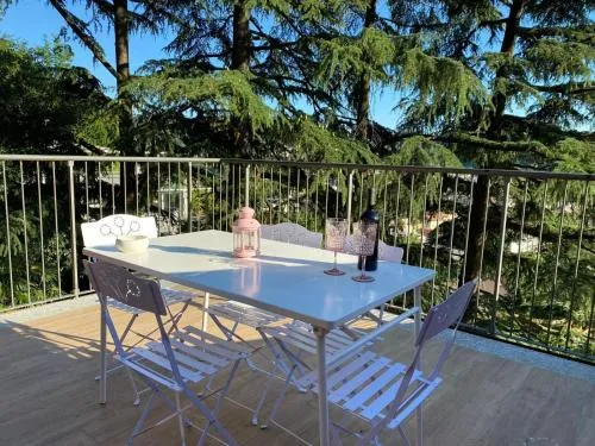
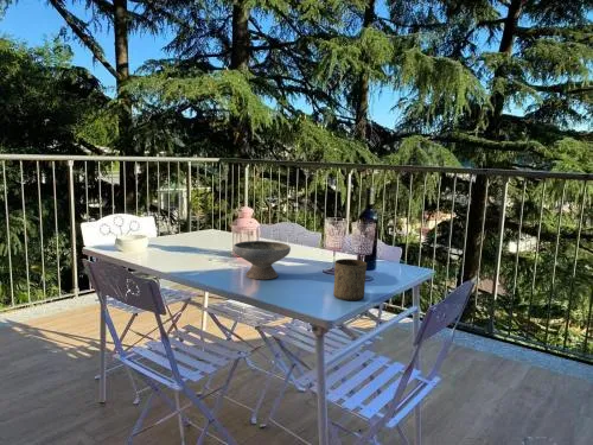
+ cup [332,258,368,301]
+ bowl [232,240,292,280]
